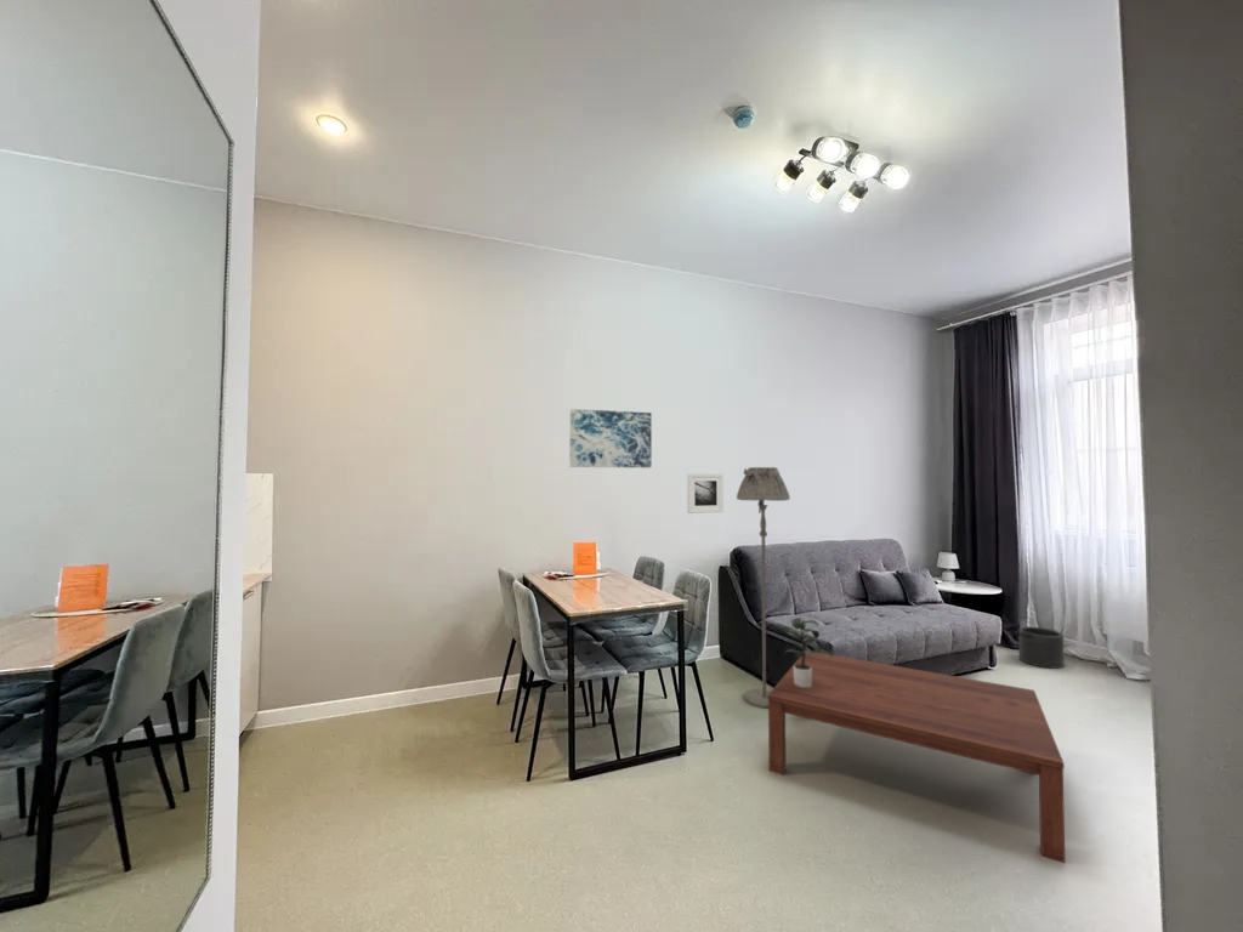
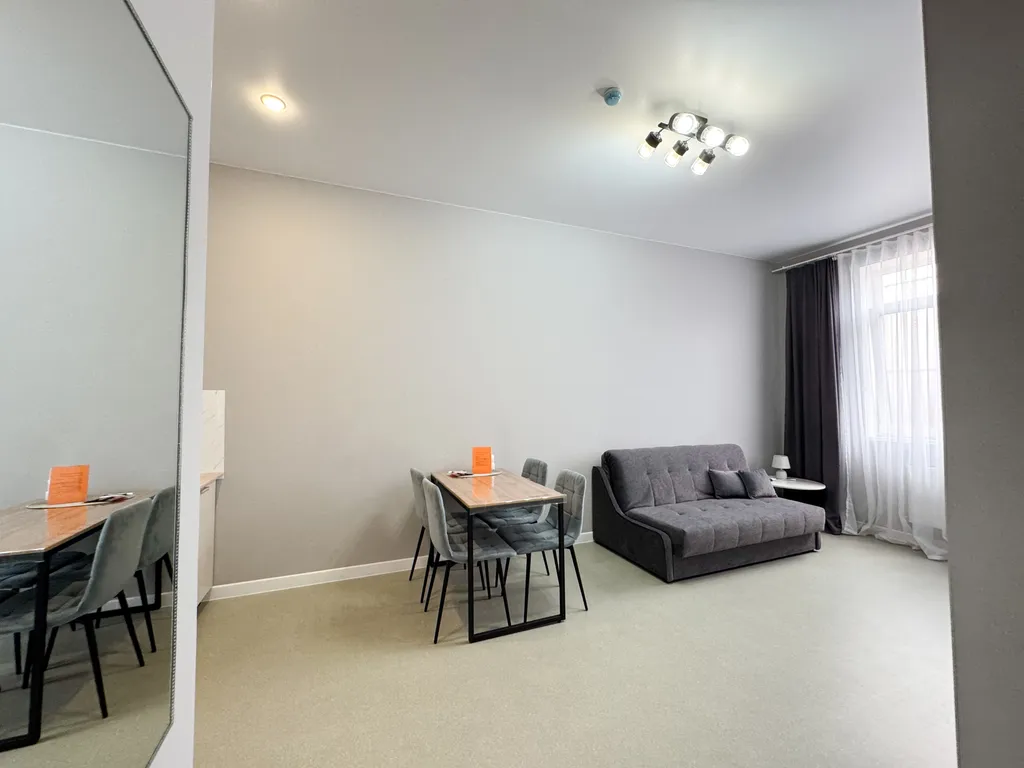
- potted plant [779,616,834,688]
- wall art [569,408,653,468]
- floor lamp [736,466,791,709]
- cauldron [1017,626,1066,670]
- coffee table [767,649,1067,864]
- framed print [686,472,725,515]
